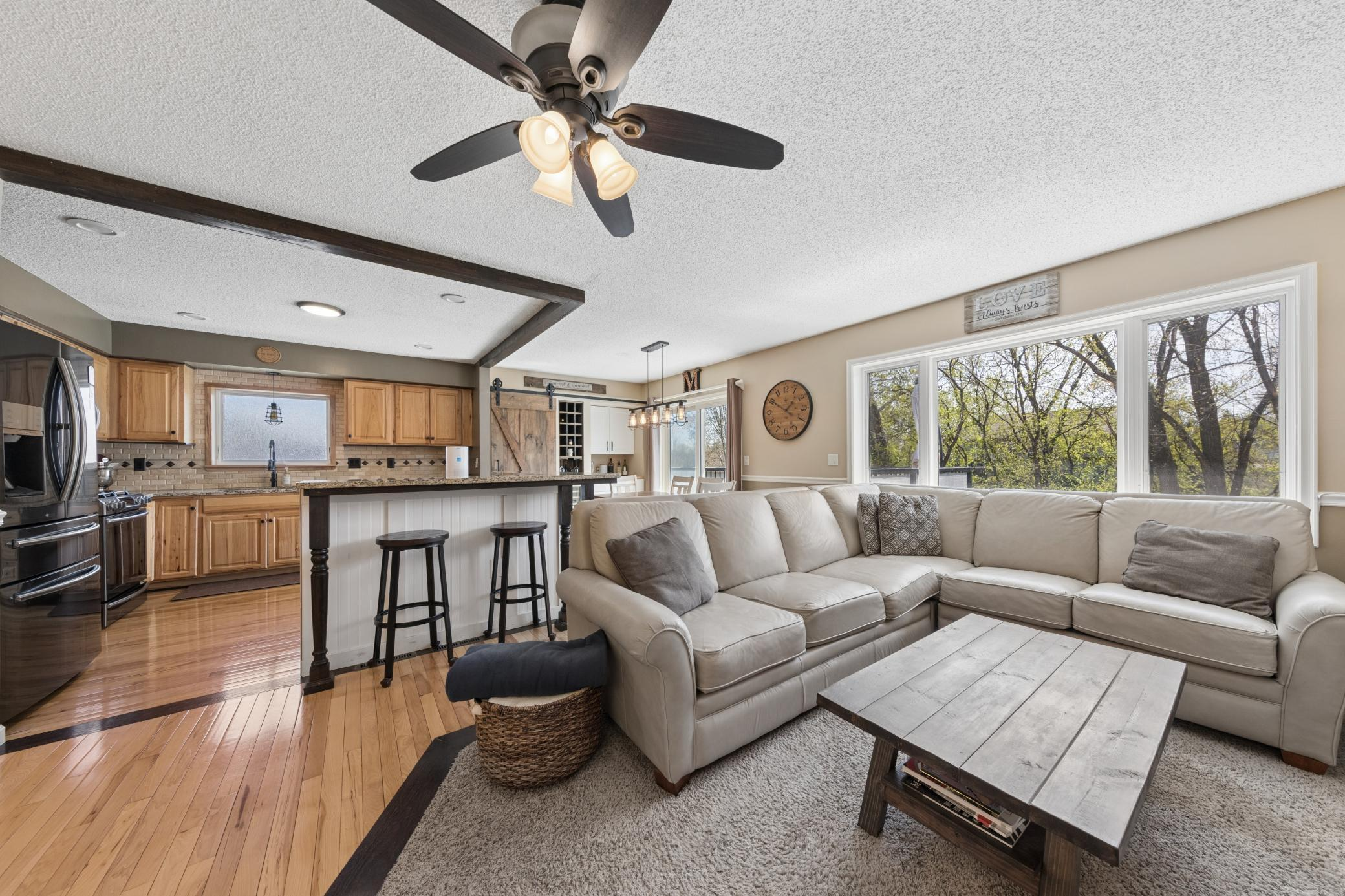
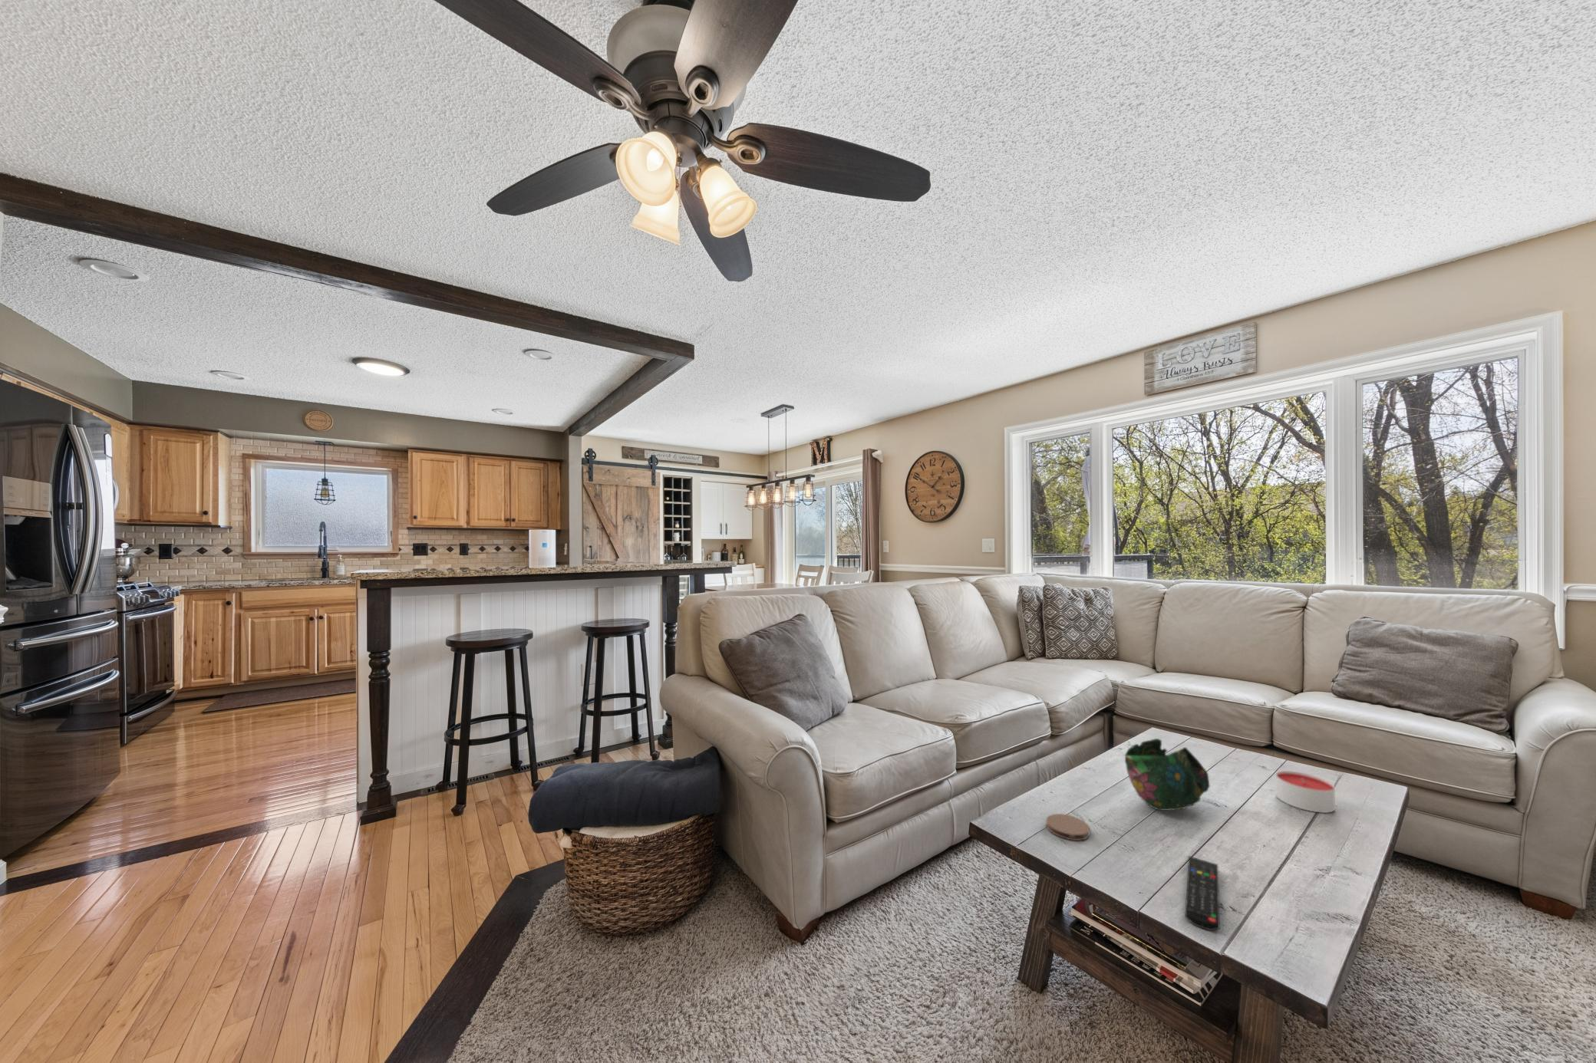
+ remote control [1184,855,1220,931]
+ candle [1276,770,1336,814]
+ decorative bowl [1124,738,1210,811]
+ coaster [1045,813,1091,841]
